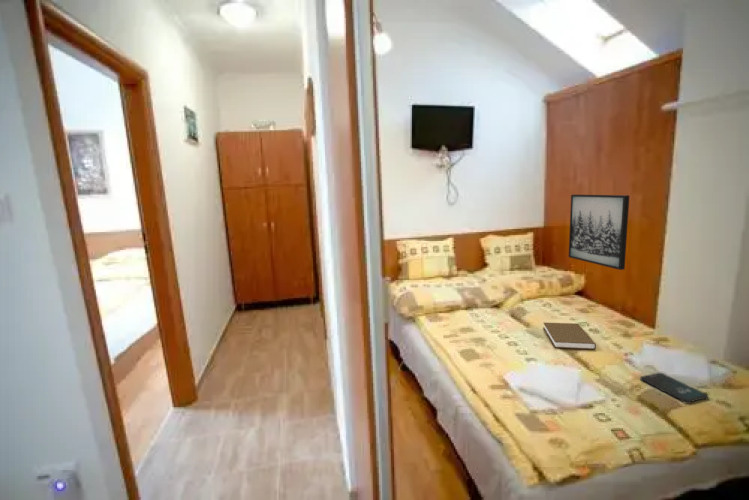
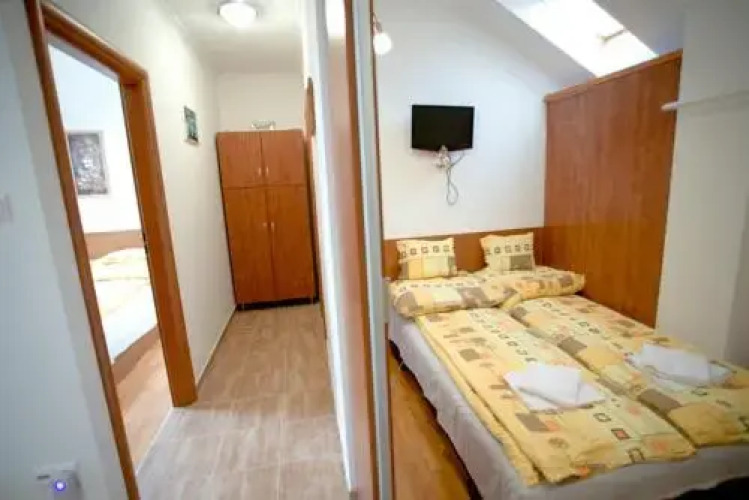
- wall art [568,193,631,271]
- tablet [639,372,709,405]
- book [542,322,597,351]
